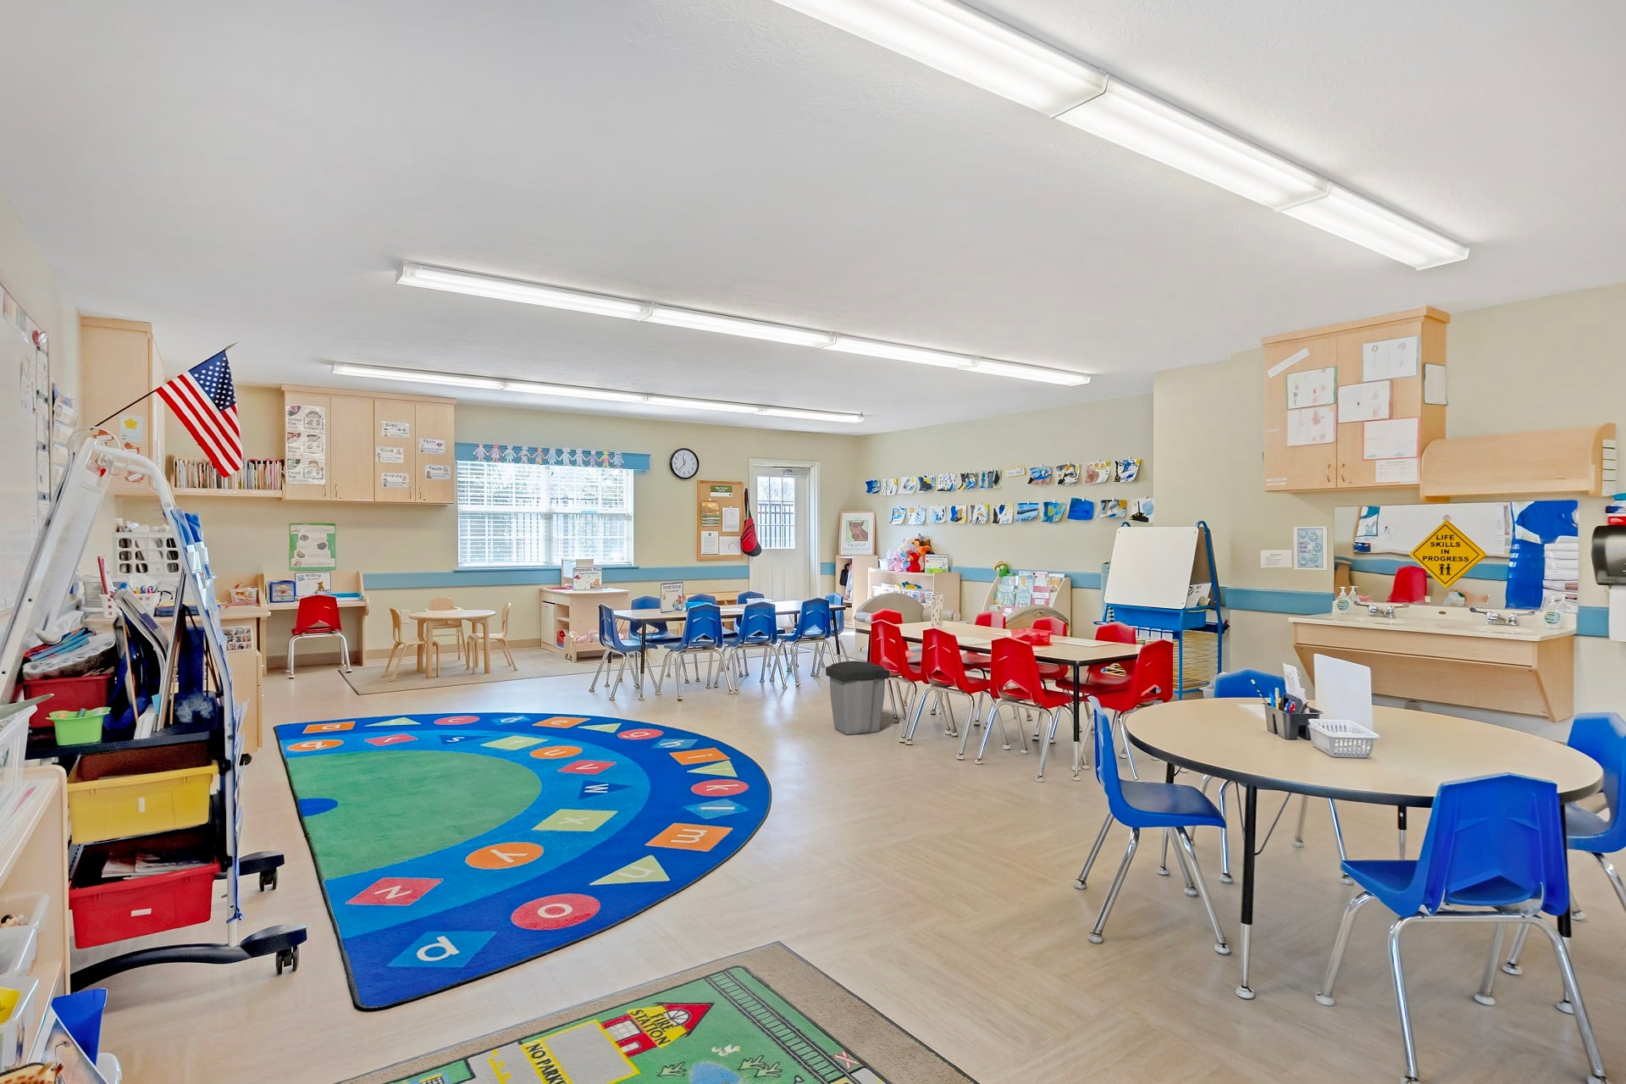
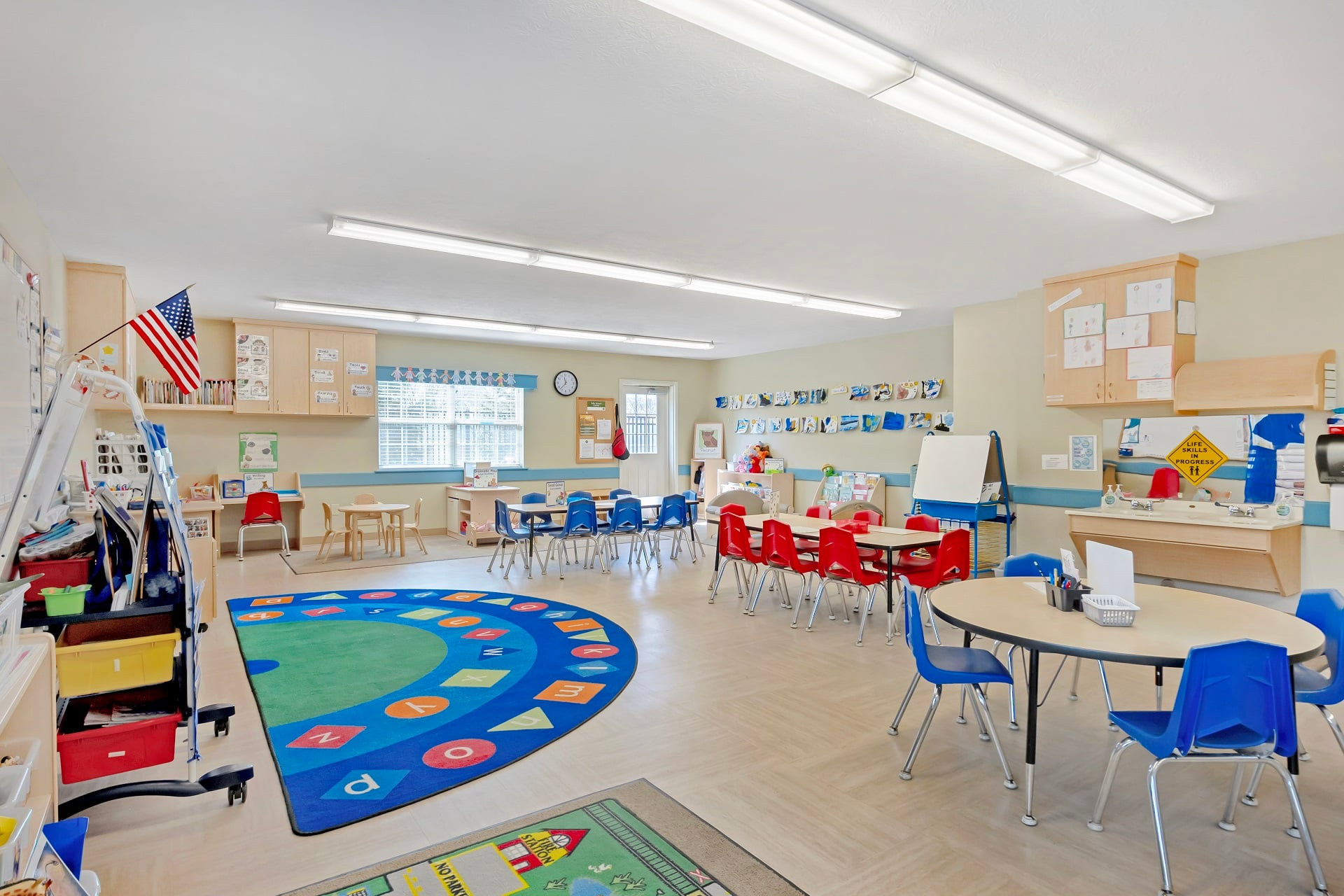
- trash can [825,659,890,736]
